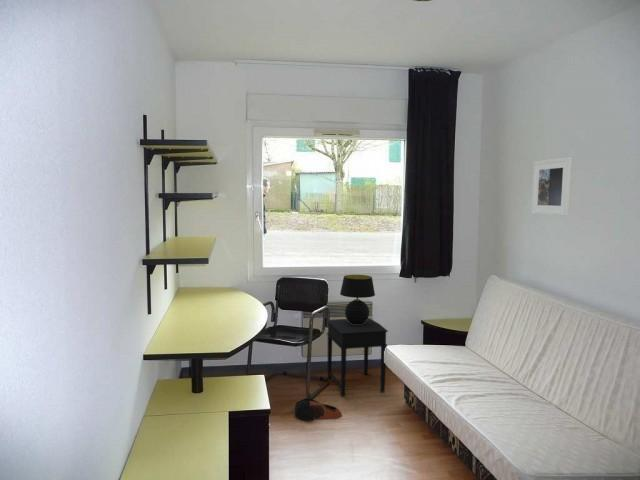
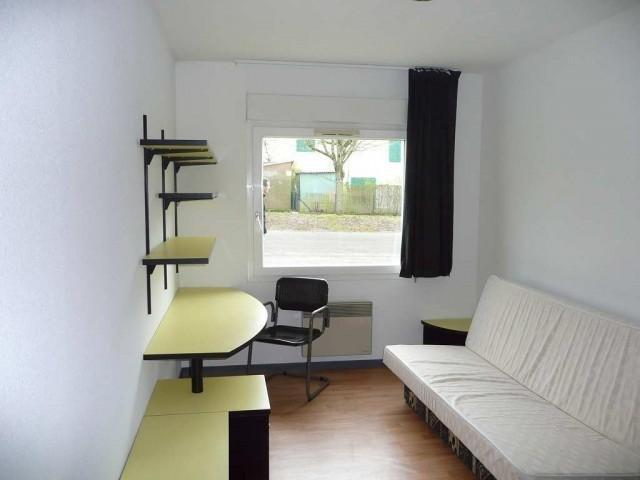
- bag [294,396,343,421]
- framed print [530,156,573,217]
- table lamp [339,274,376,324]
- side table [326,317,389,397]
